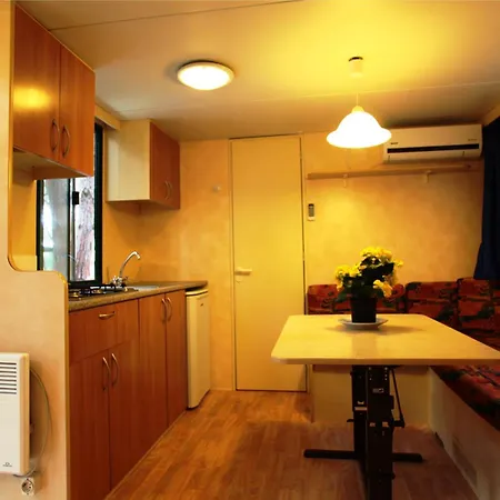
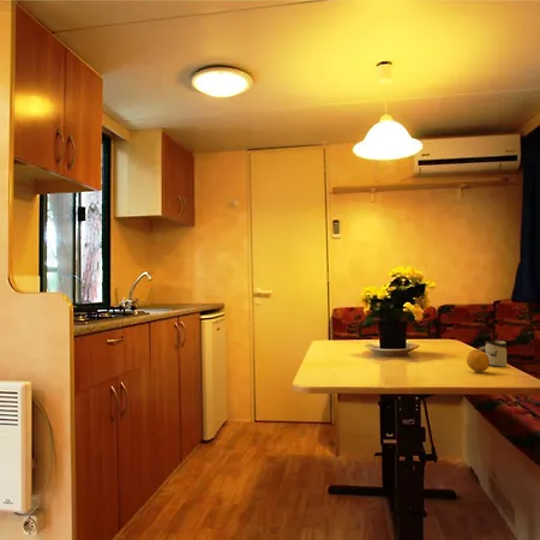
+ cup [478,340,508,367]
+ fruit [466,348,490,373]
